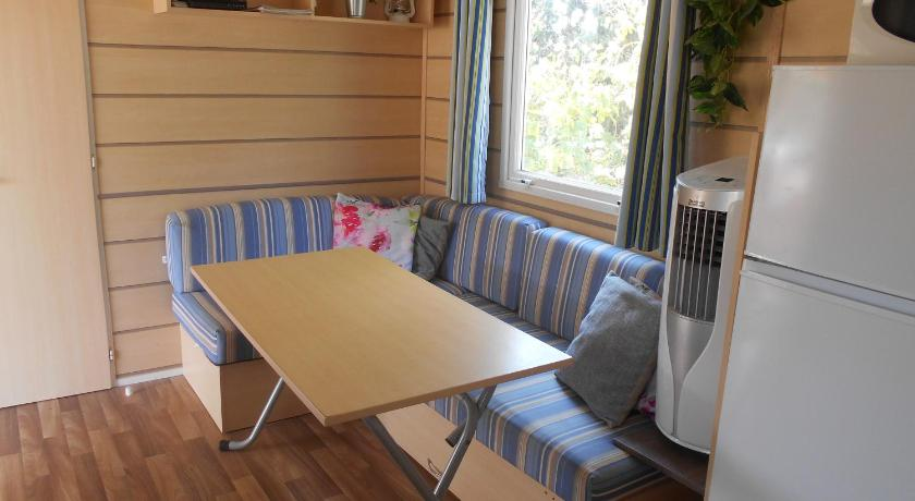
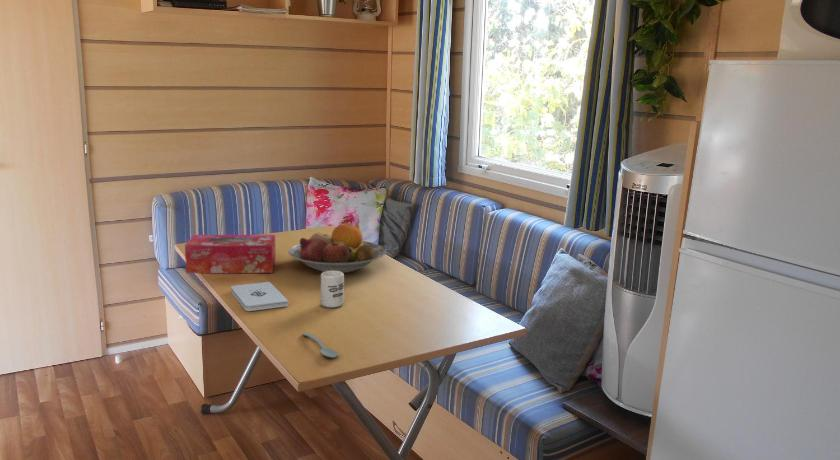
+ tissue box [184,234,277,274]
+ spoon [301,332,339,359]
+ cup [320,271,345,309]
+ fruit bowl [287,220,387,274]
+ notepad [230,281,289,312]
